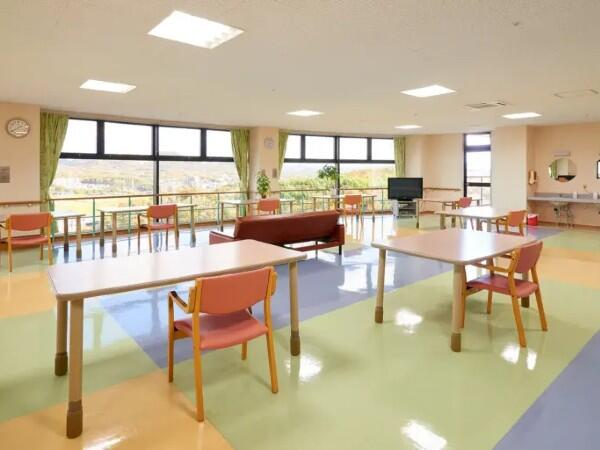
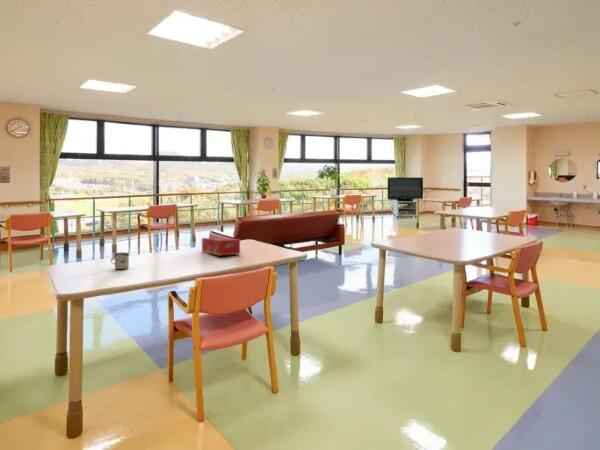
+ cup [110,251,130,270]
+ tissue box [201,236,241,257]
